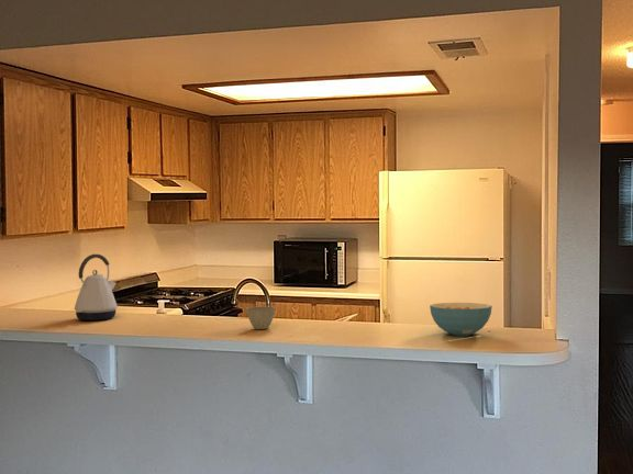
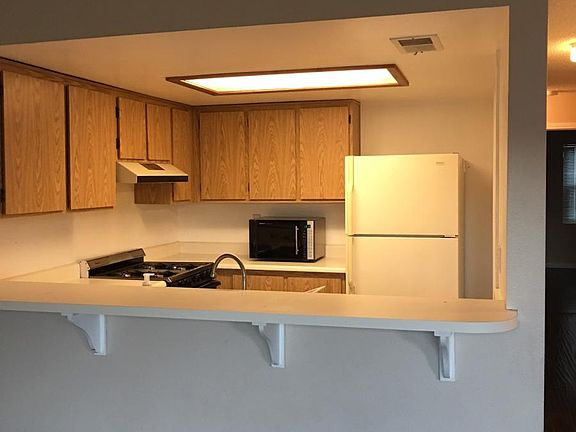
- kettle [74,253,119,321]
- cereal bowl [429,302,493,337]
- flower pot [245,305,276,330]
